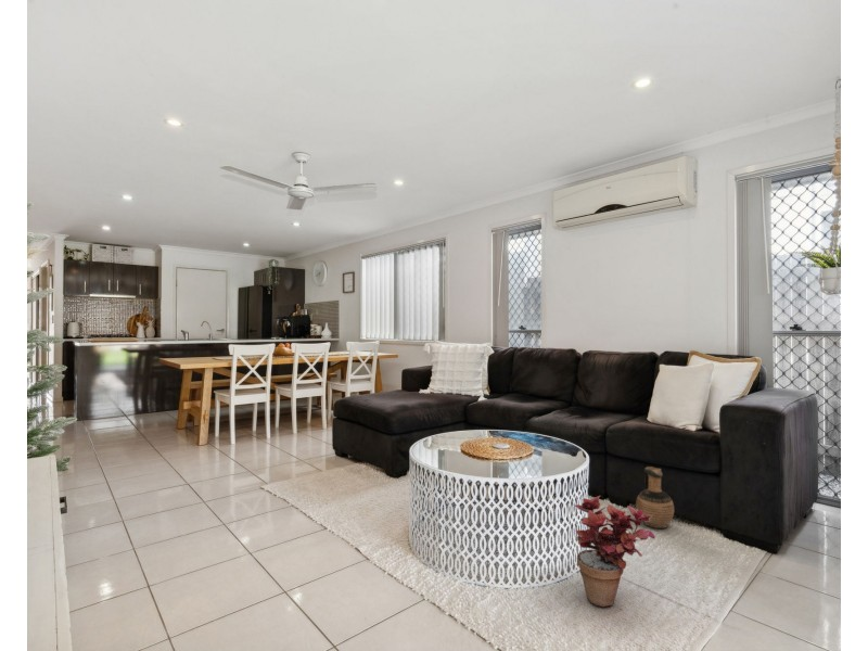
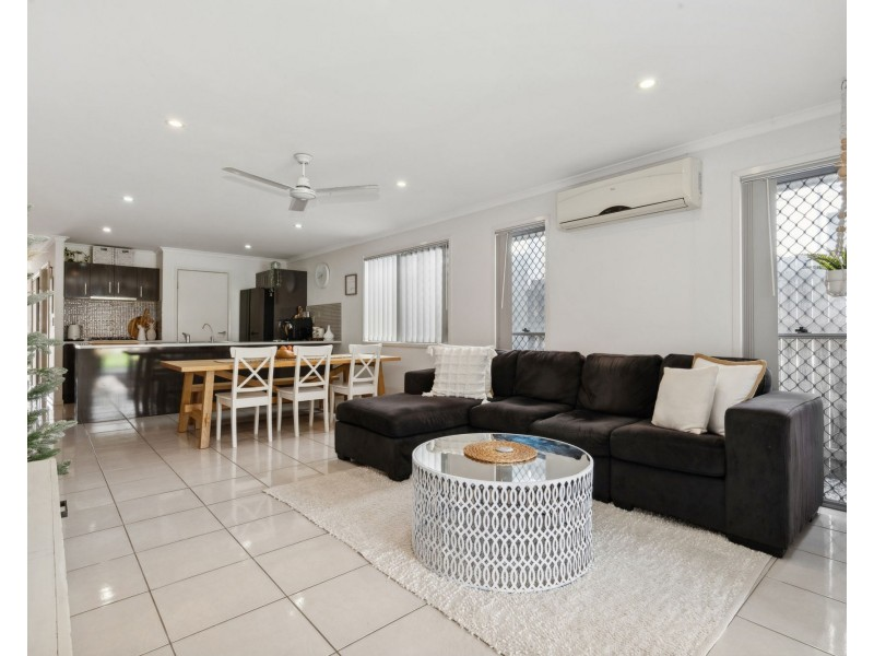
- potted plant [574,495,656,608]
- ceramic jug [635,465,675,529]
